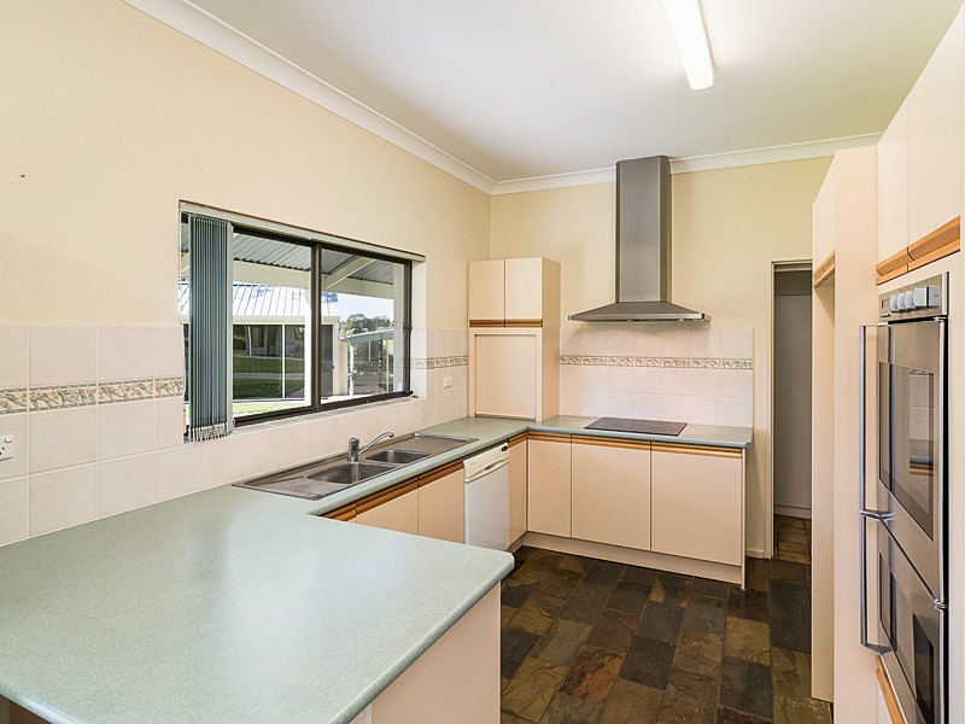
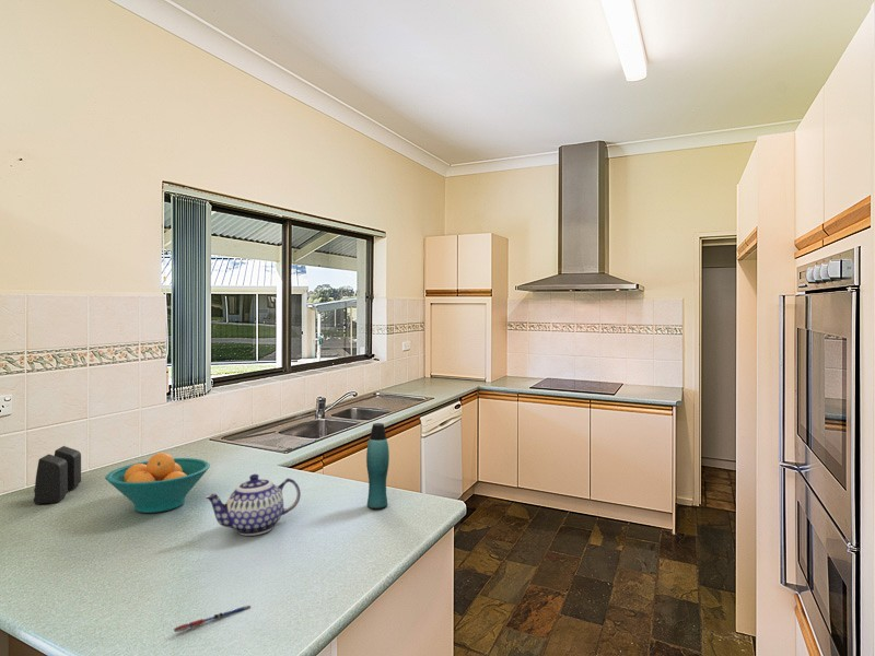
+ fruit bowl [105,452,211,514]
+ bottle [365,422,390,509]
+ speaker [33,445,82,505]
+ teapot [205,473,302,537]
+ pen [173,605,252,633]
